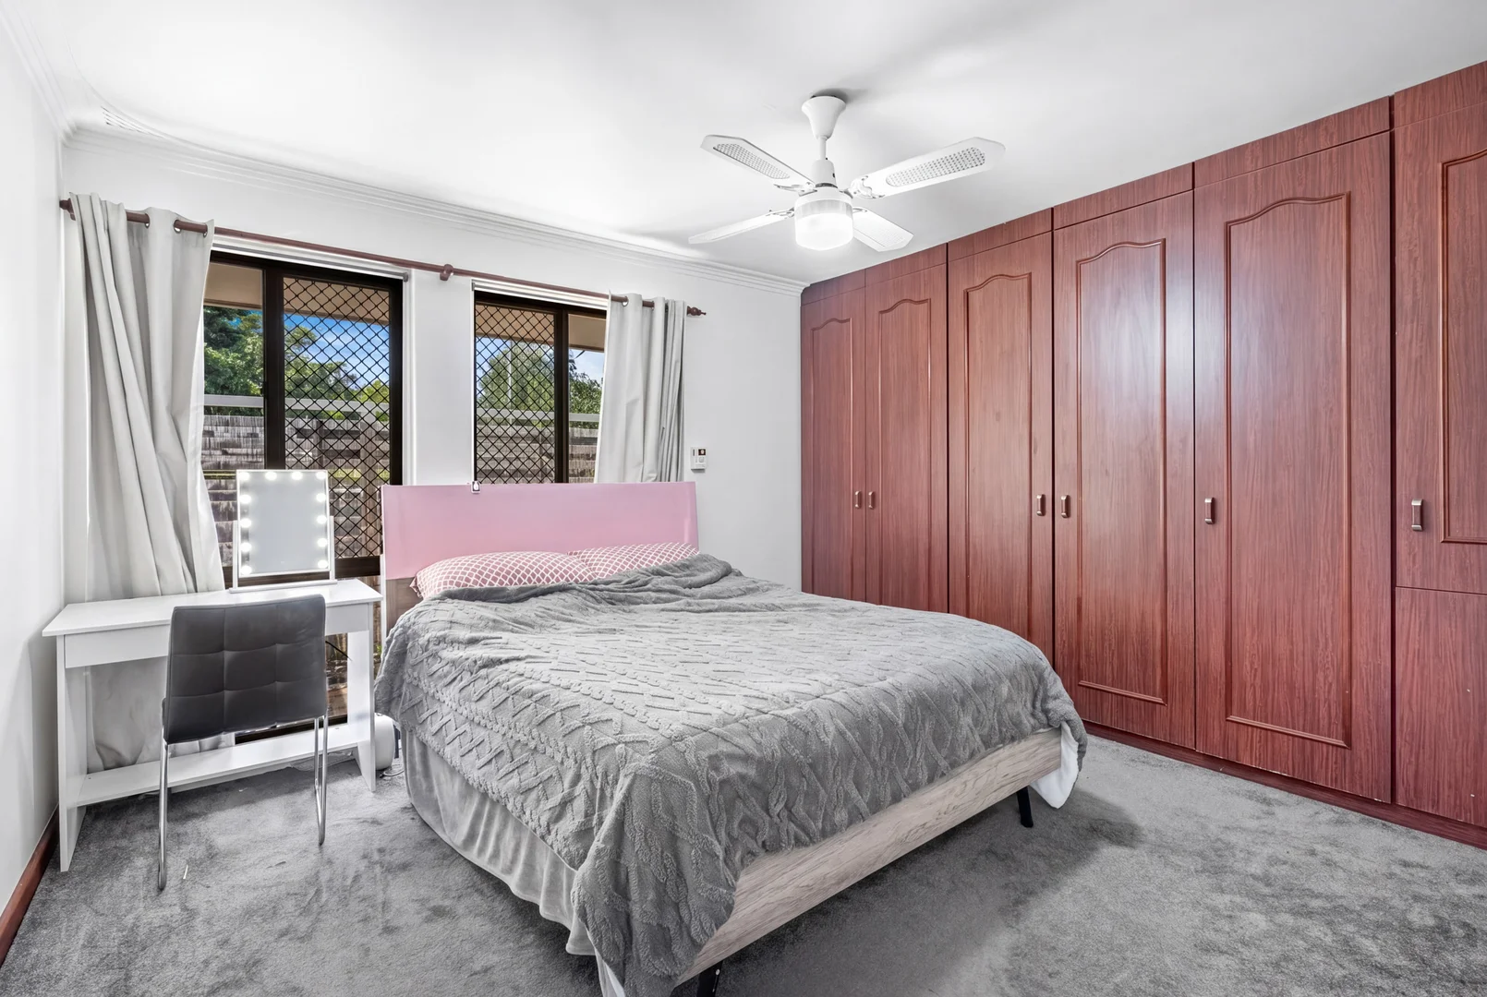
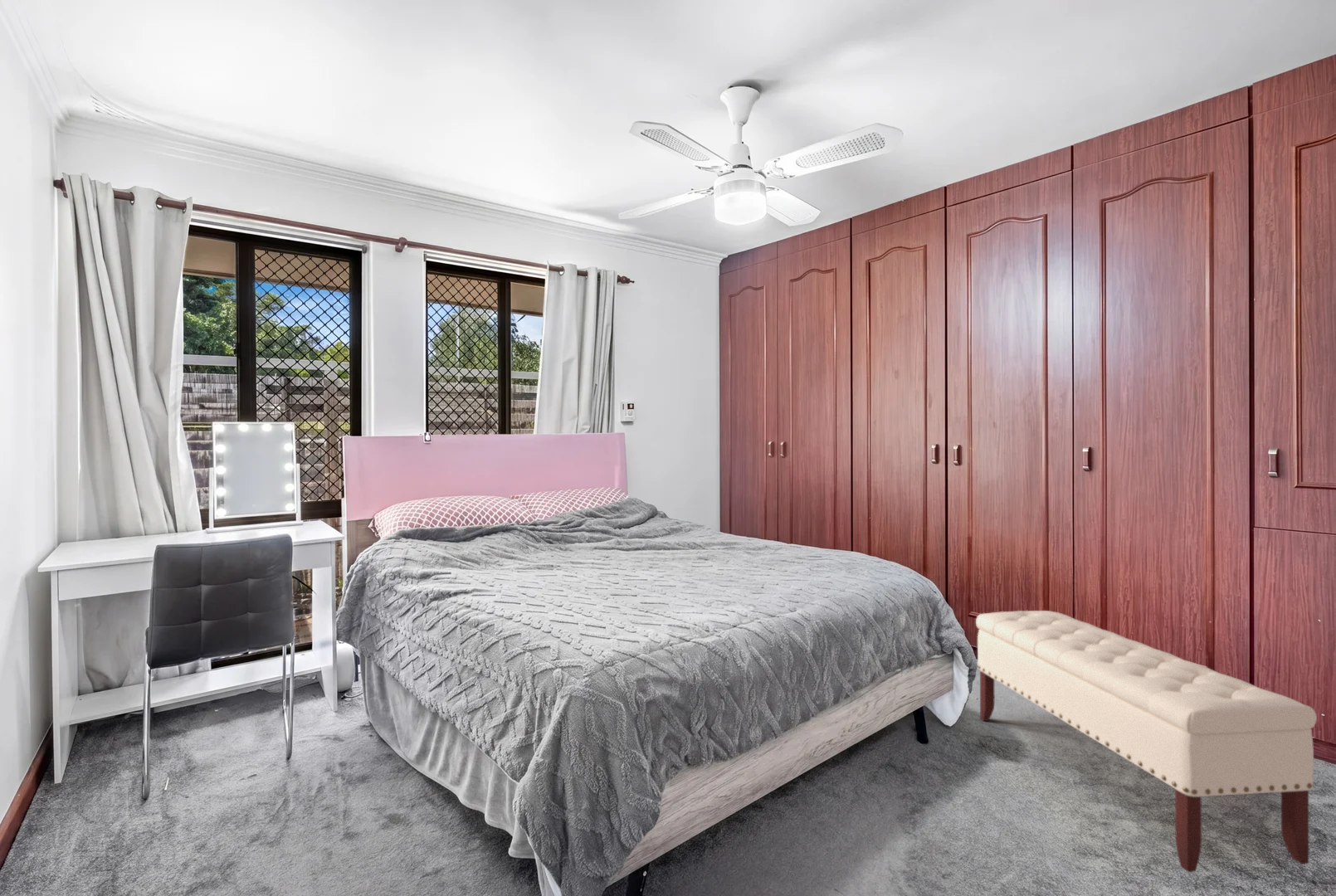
+ bench [975,610,1318,873]
